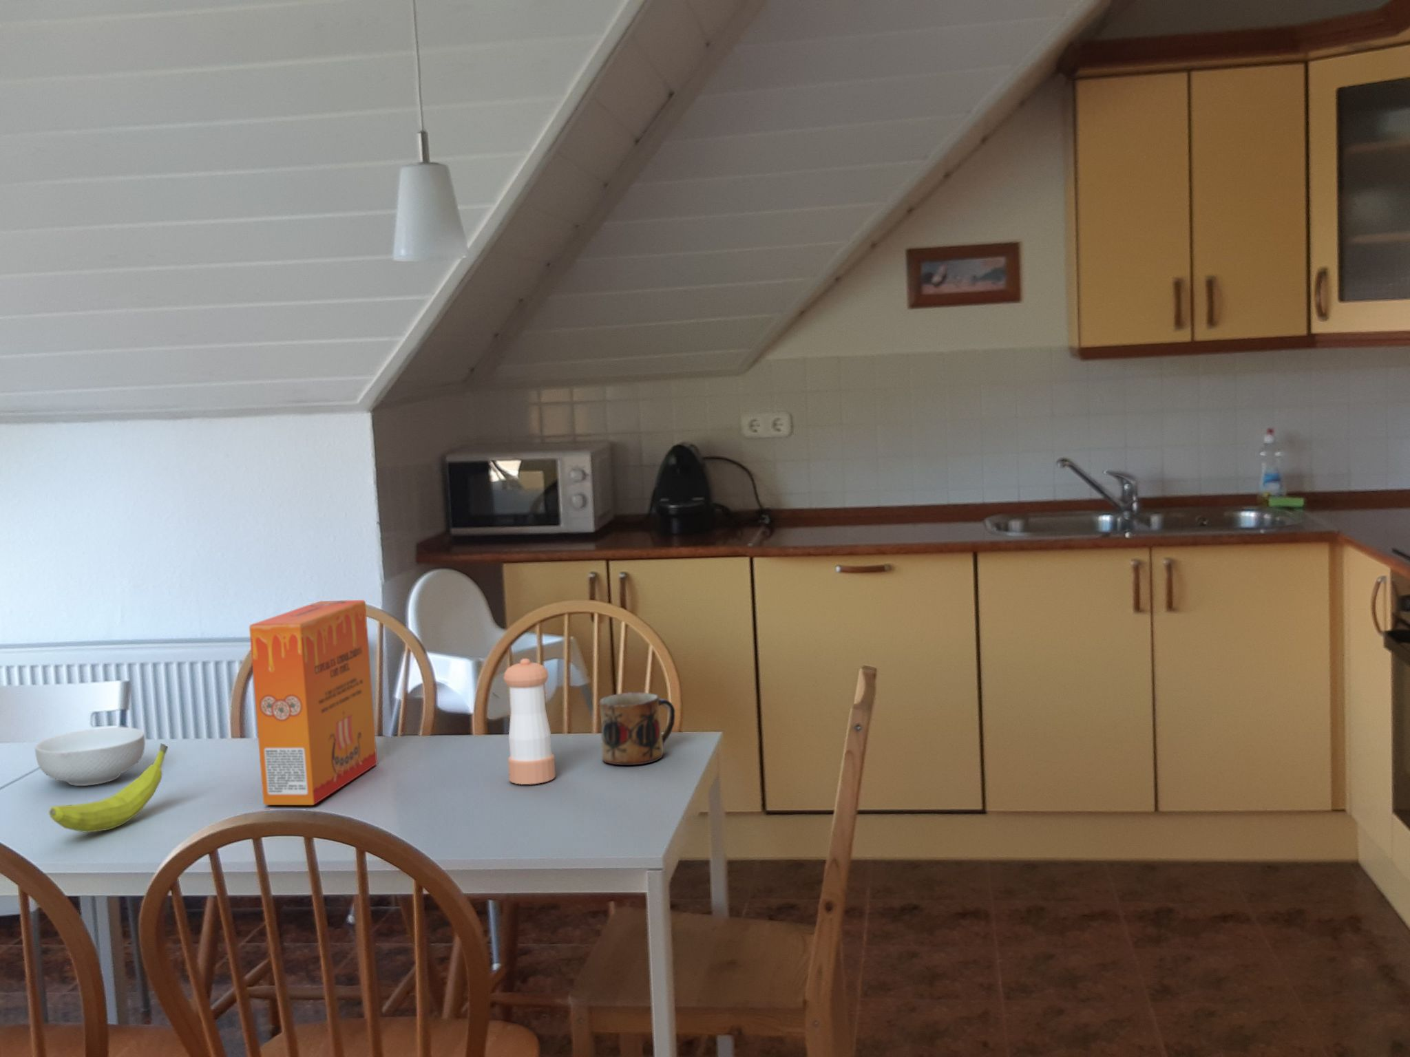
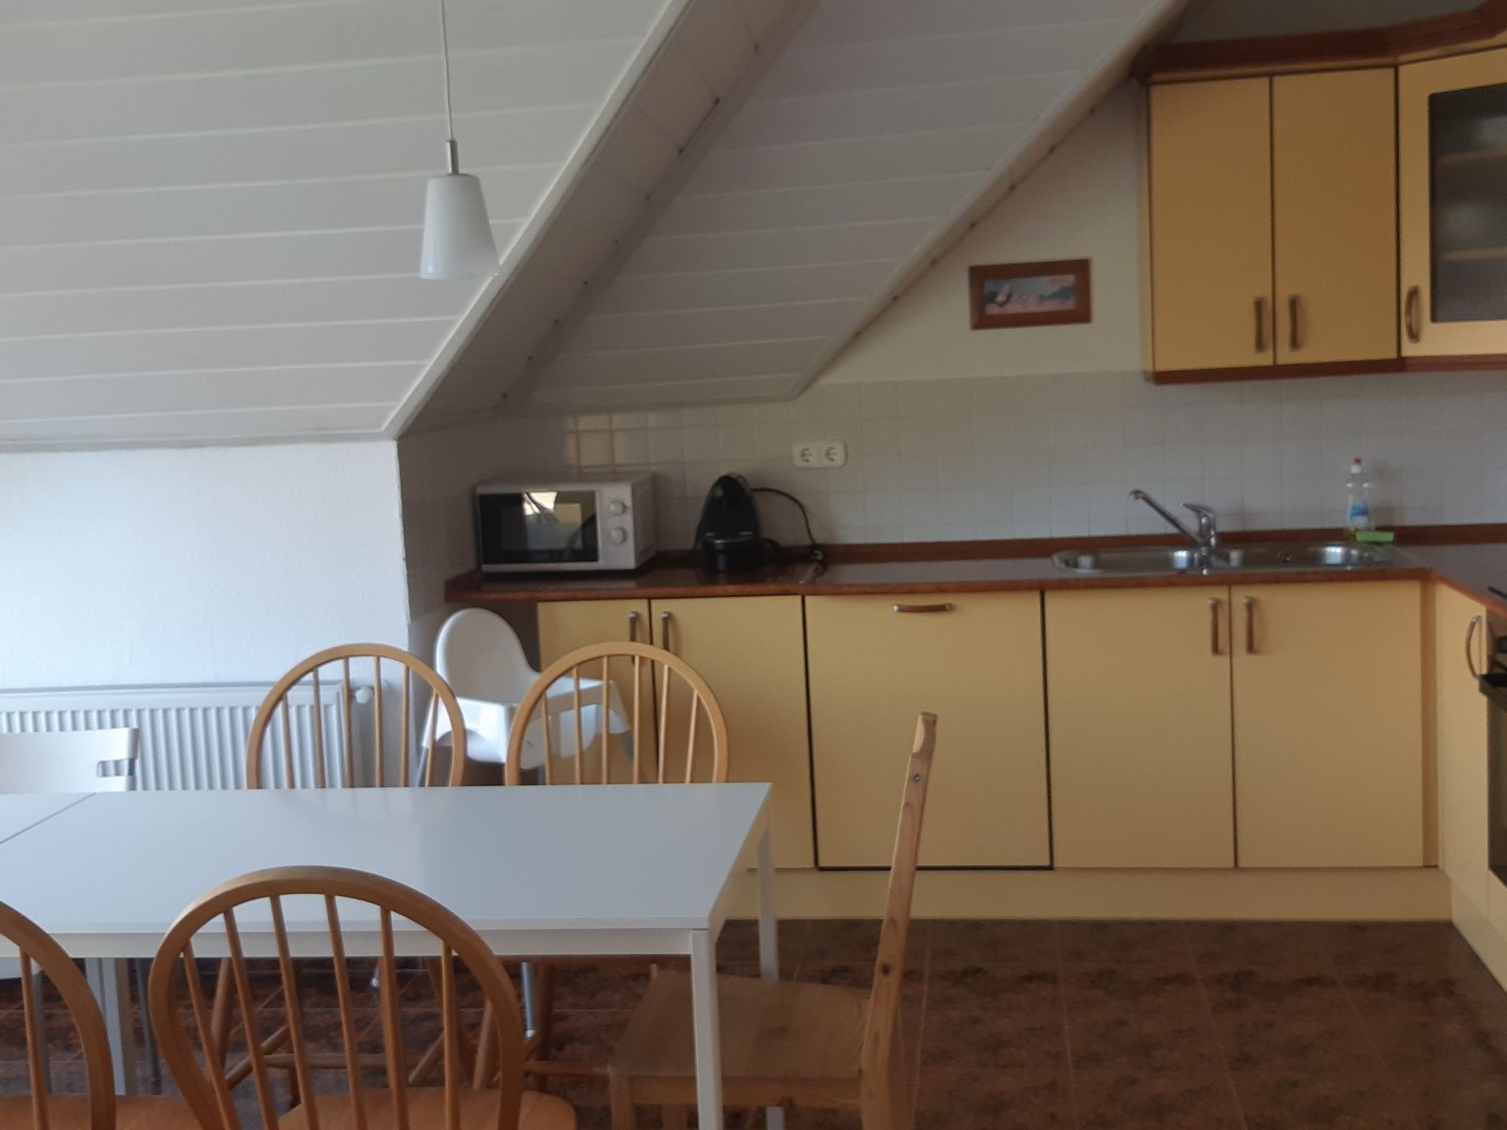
- fruit [48,743,169,833]
- cereal bowl [34,727,145,786]
- mug [598,692,676,766]
- pepper shaker [503,658,555,785]
- cereal box [249,600,377,806]
